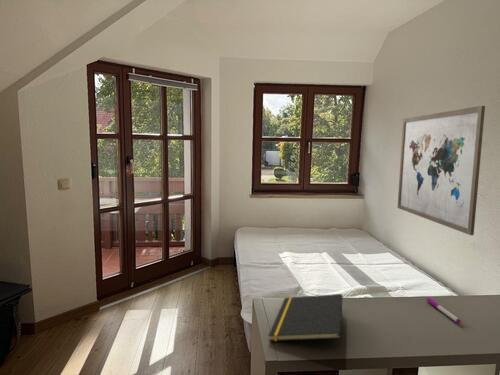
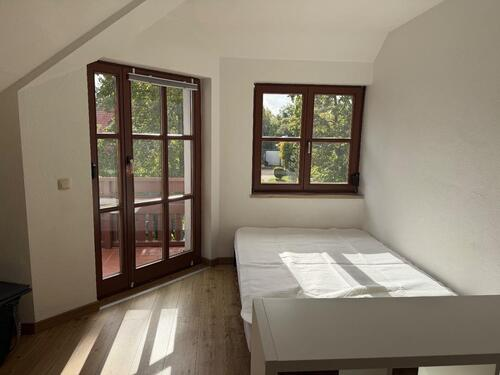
- wall art [396,105,486,236]
- pen [426,297,462,324]
- notepad [267,293,344,342]
